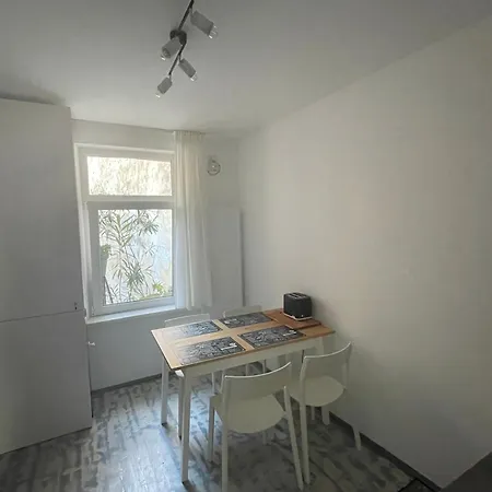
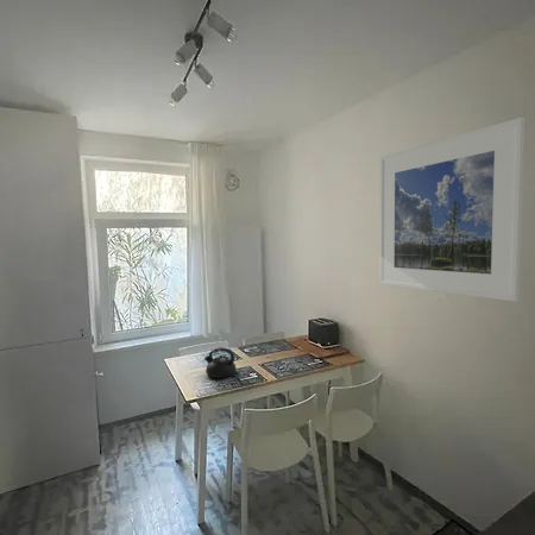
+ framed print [378,117,527,303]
+ teapot [203,346,238,379]
